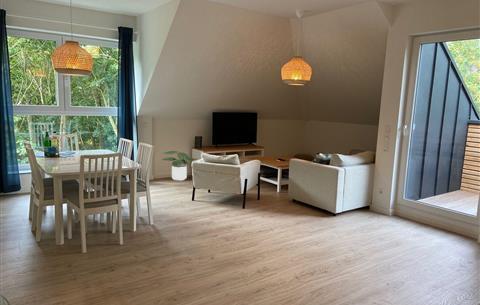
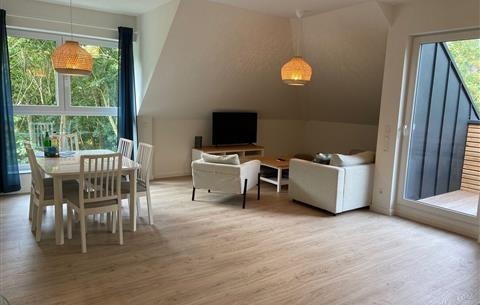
- potted plant [161,150,198,181]
